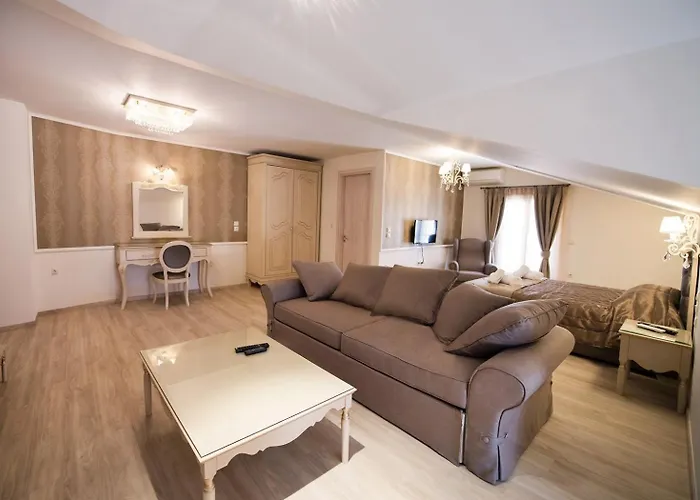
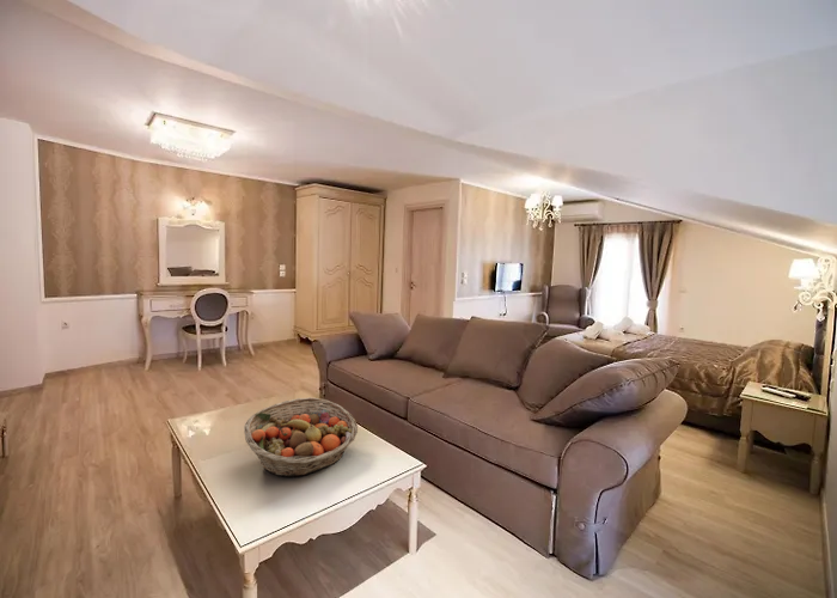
+ fruit basket [243,396,359,477]
